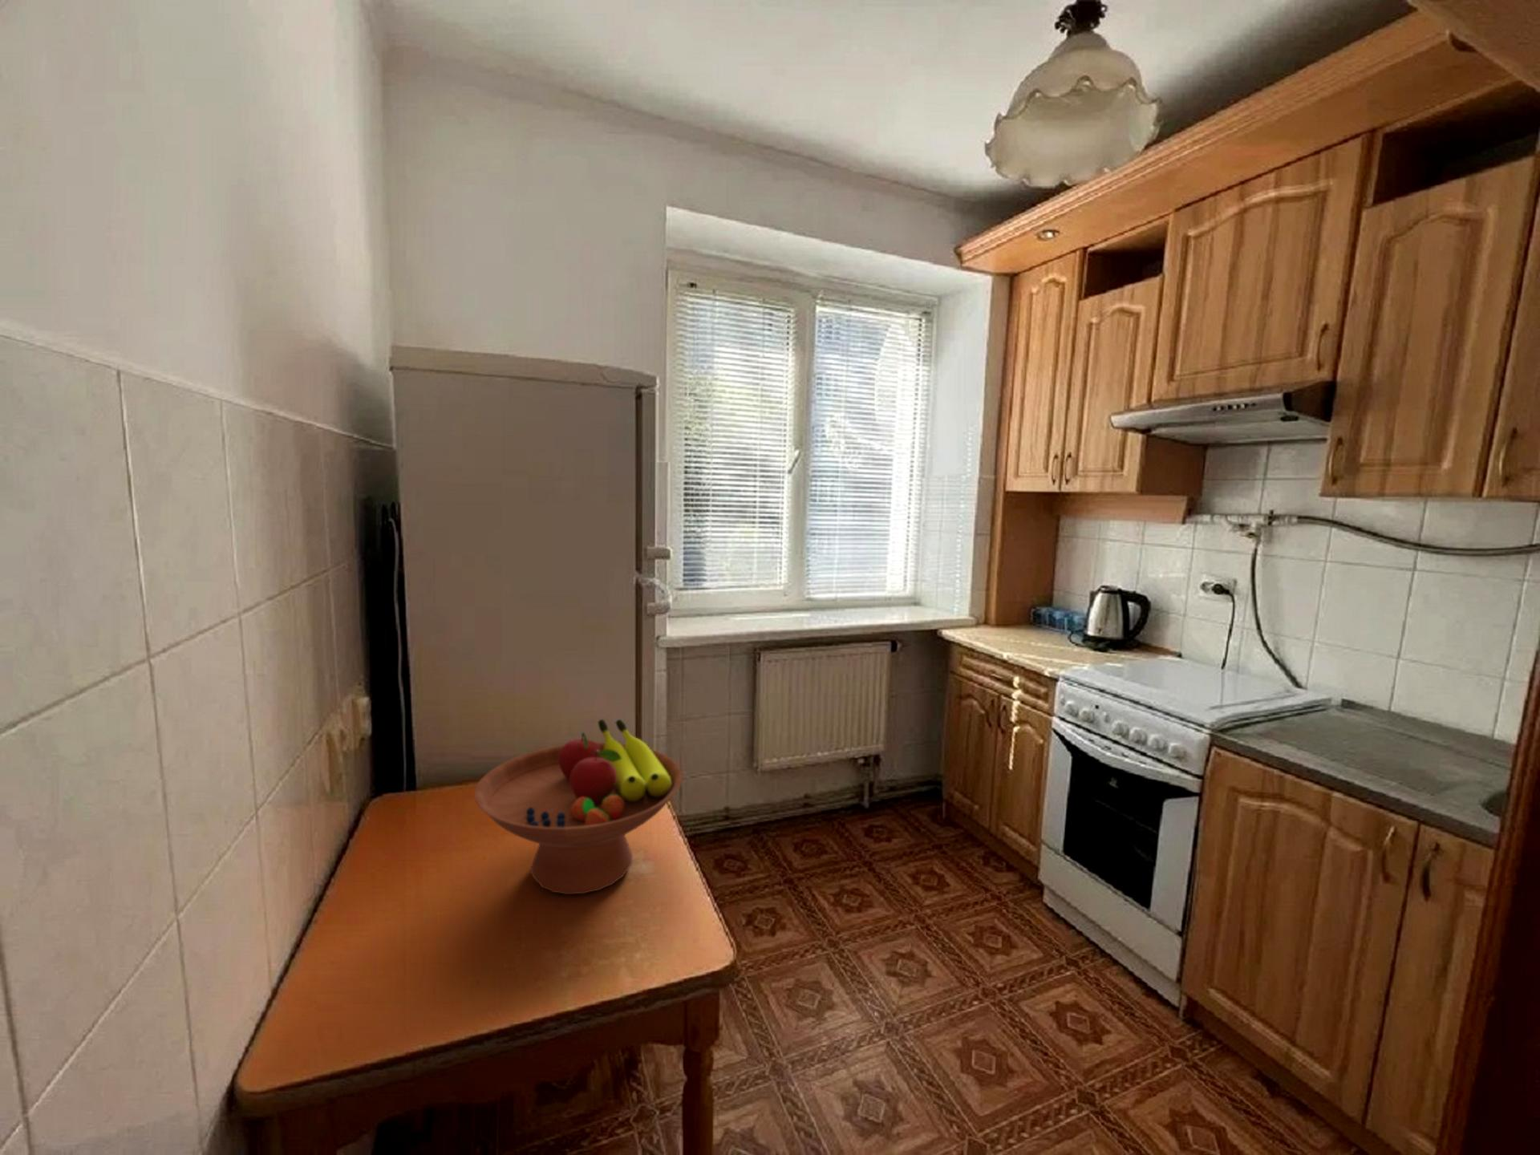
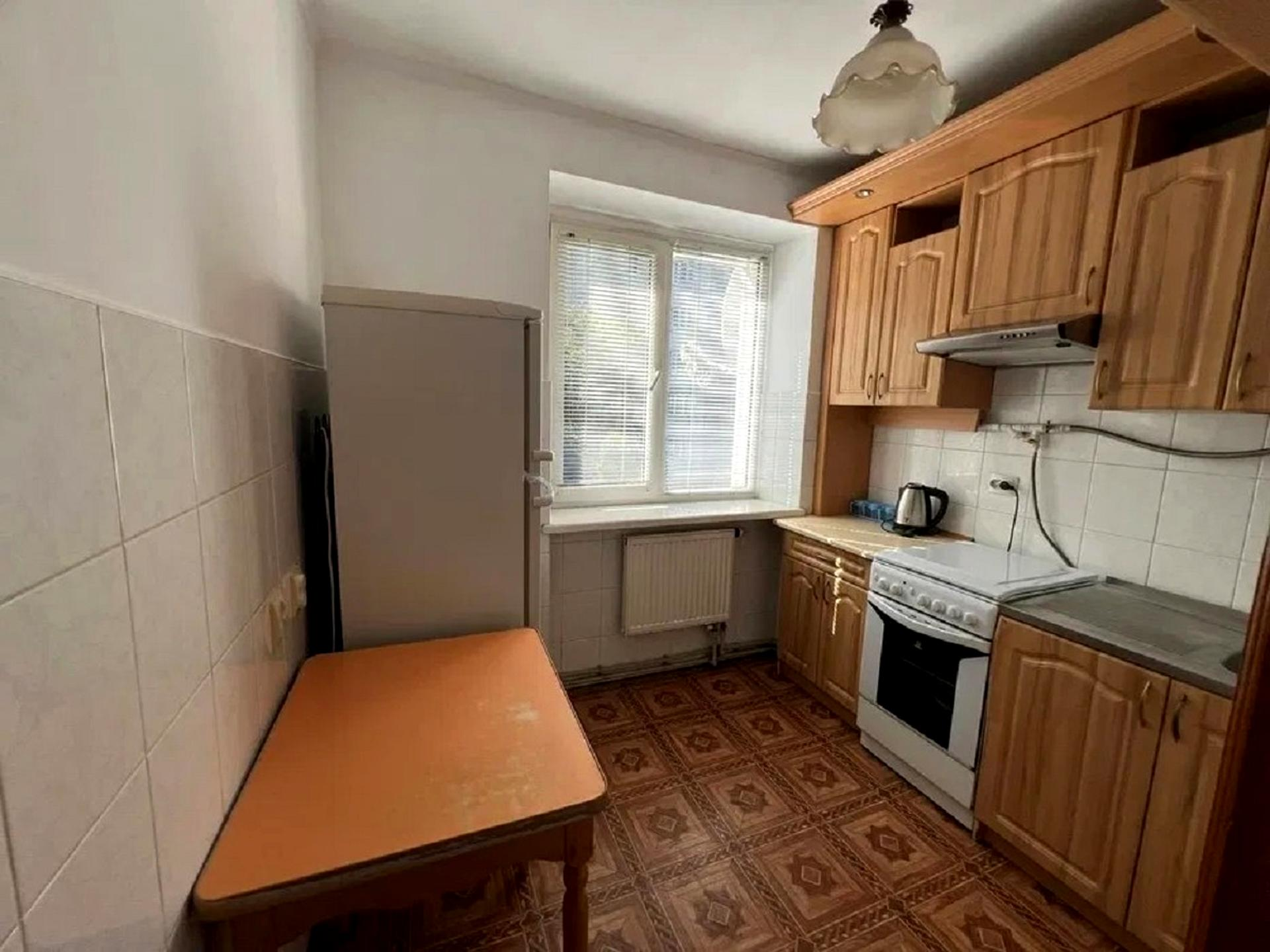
- fruit bowl [473,718,684,895]
